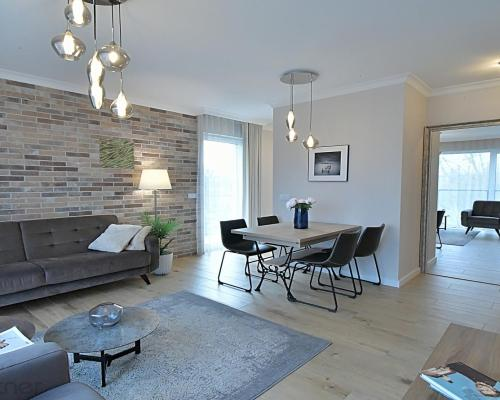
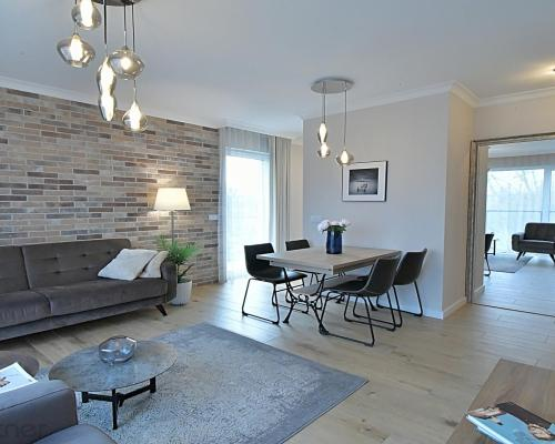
- wall art [98,137,135,170]
